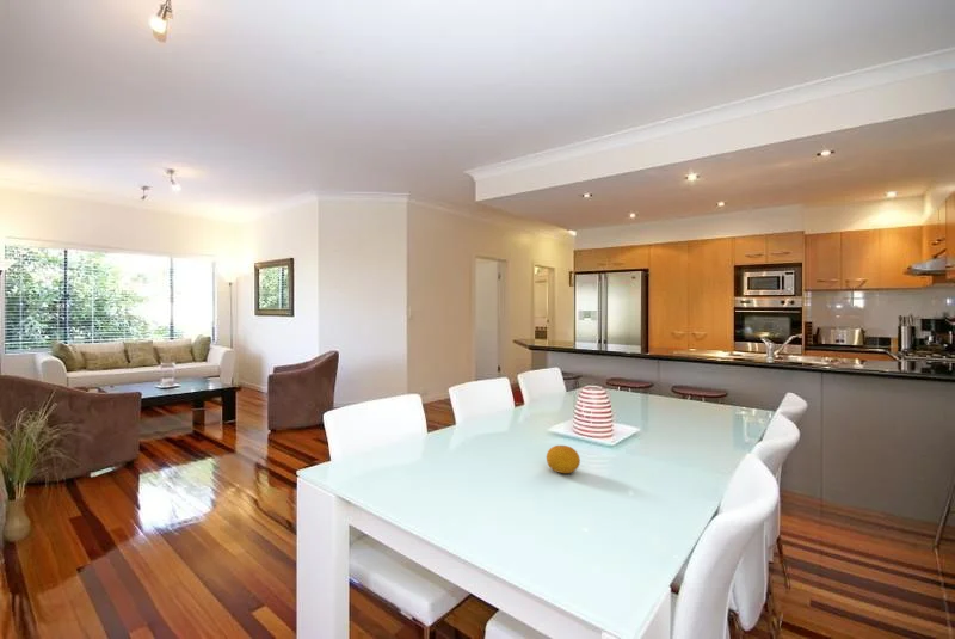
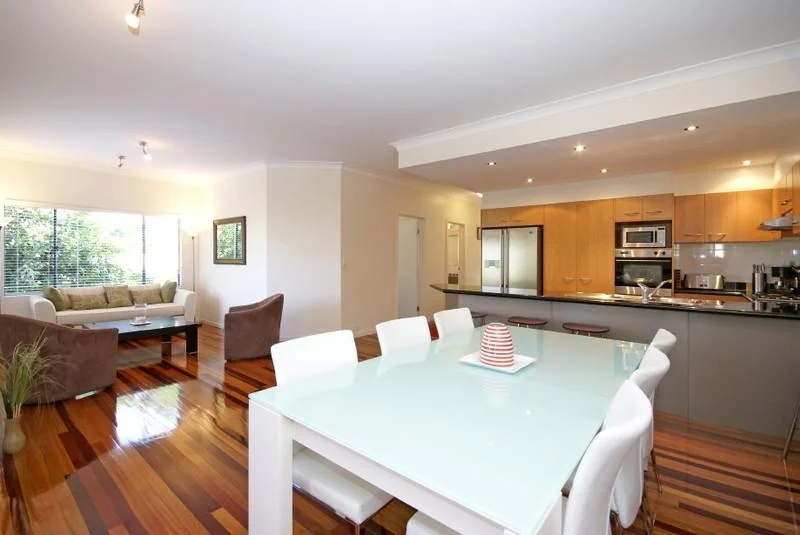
- fruit [546,444,581,474]
